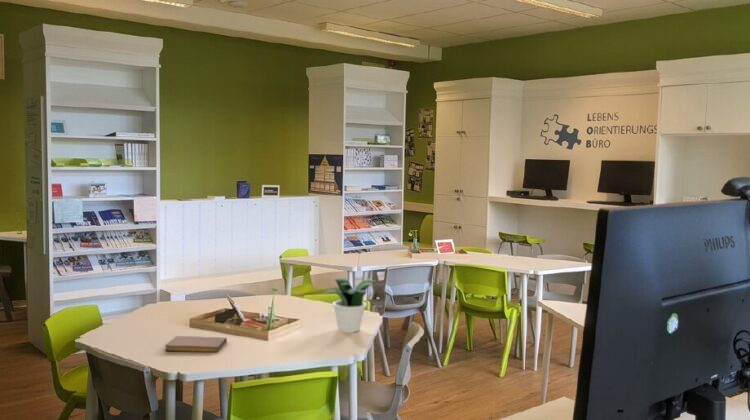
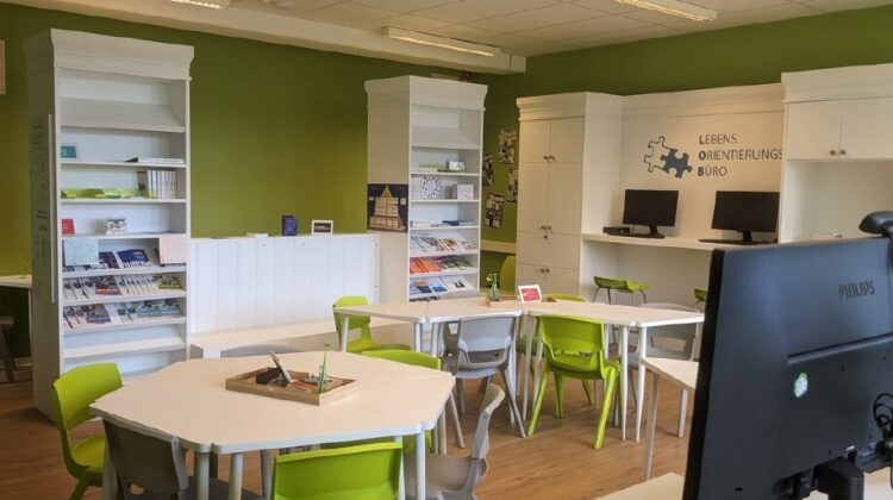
- notebook [164,335,228,353]
- potted plant [324,277,377,333]
